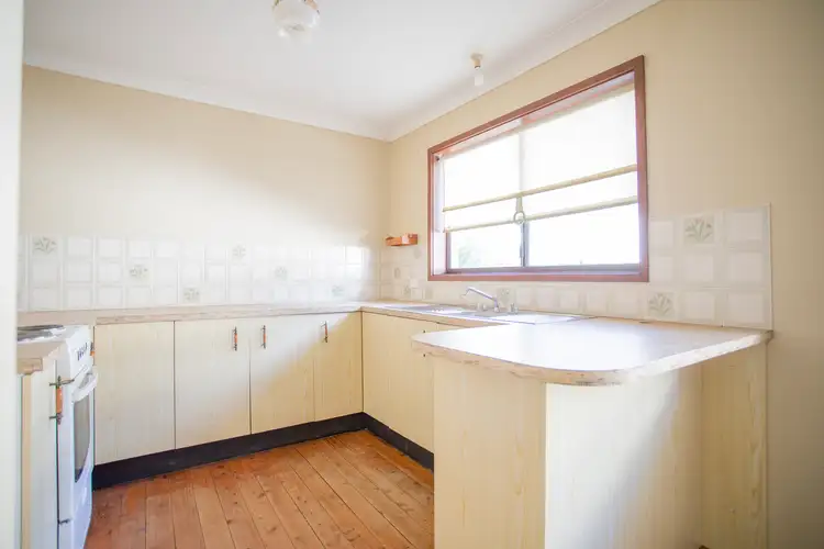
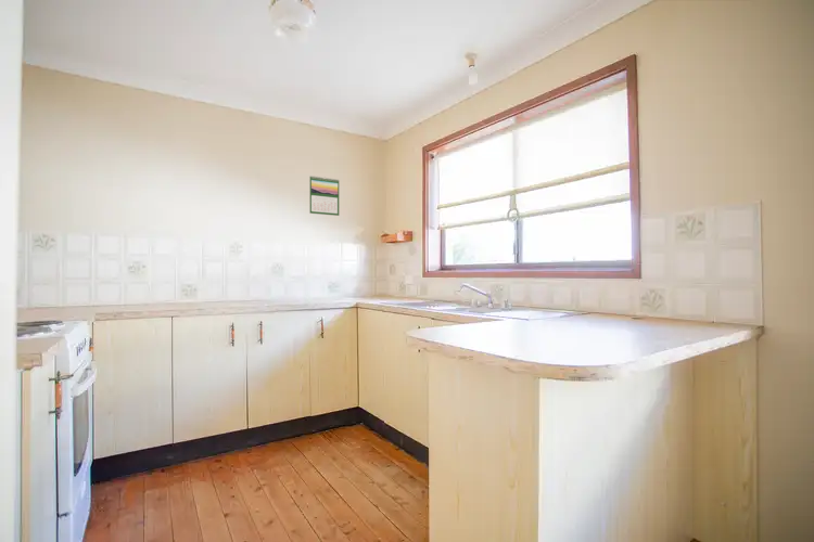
+ calendar [308,175,340,217]
